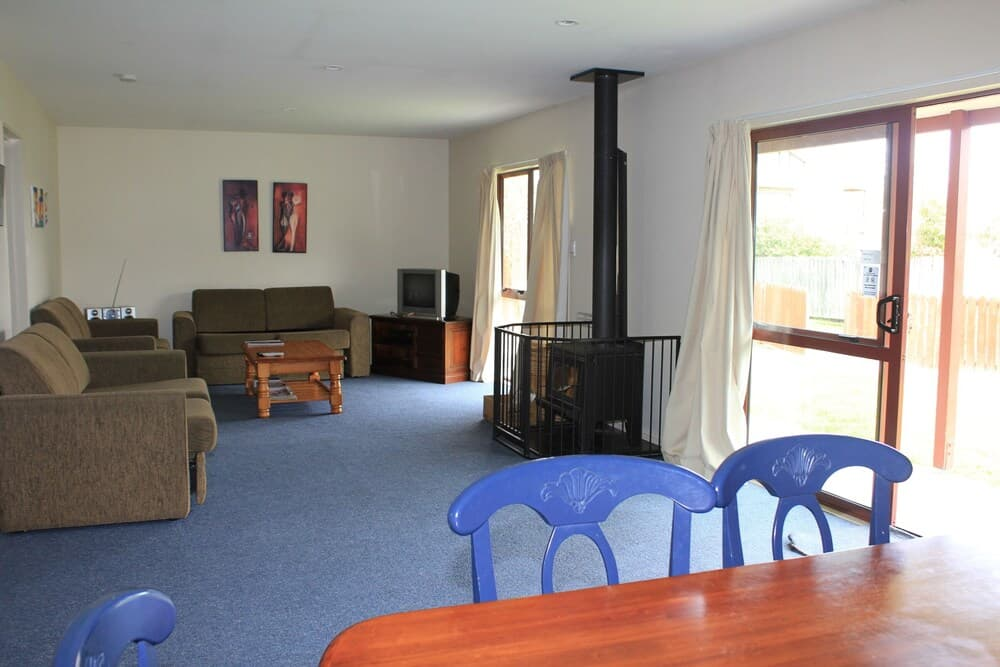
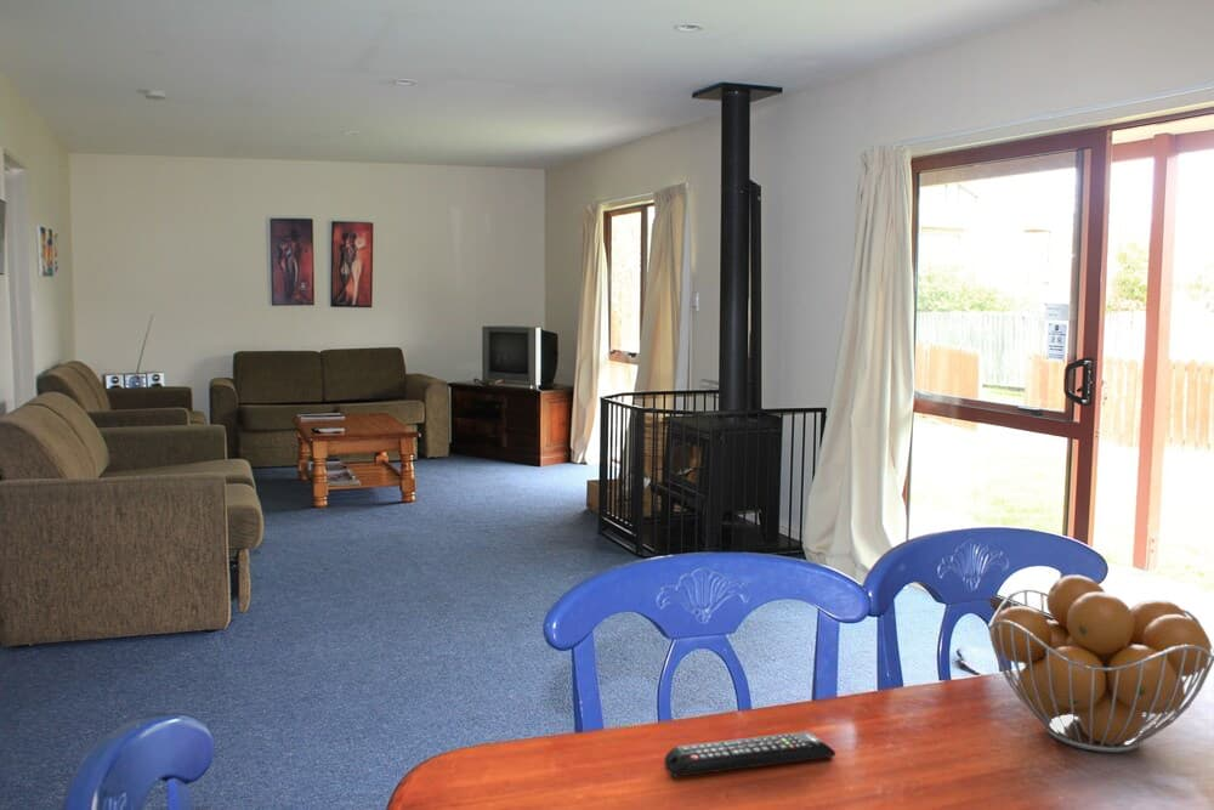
+ fruit basket [987,573,1214,754]
+ remote control [663,730,836,777]
